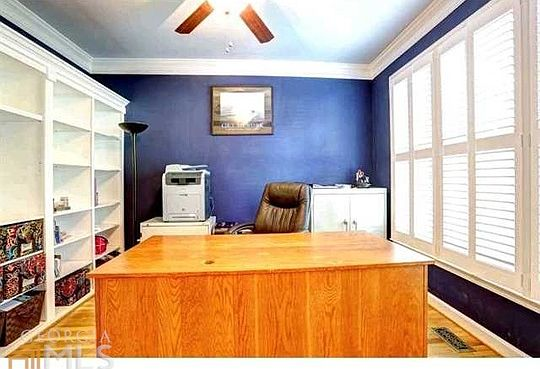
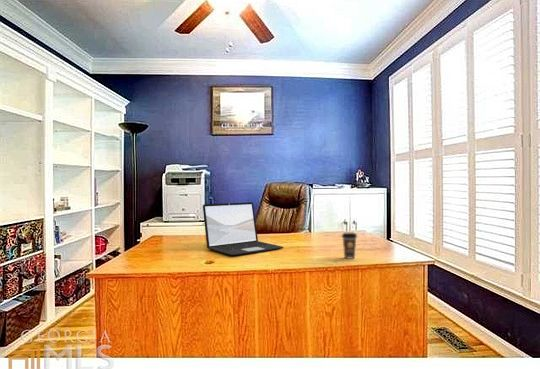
+ laptop [202,201,284,256]
+ coffee cup [340,232,358,259]
